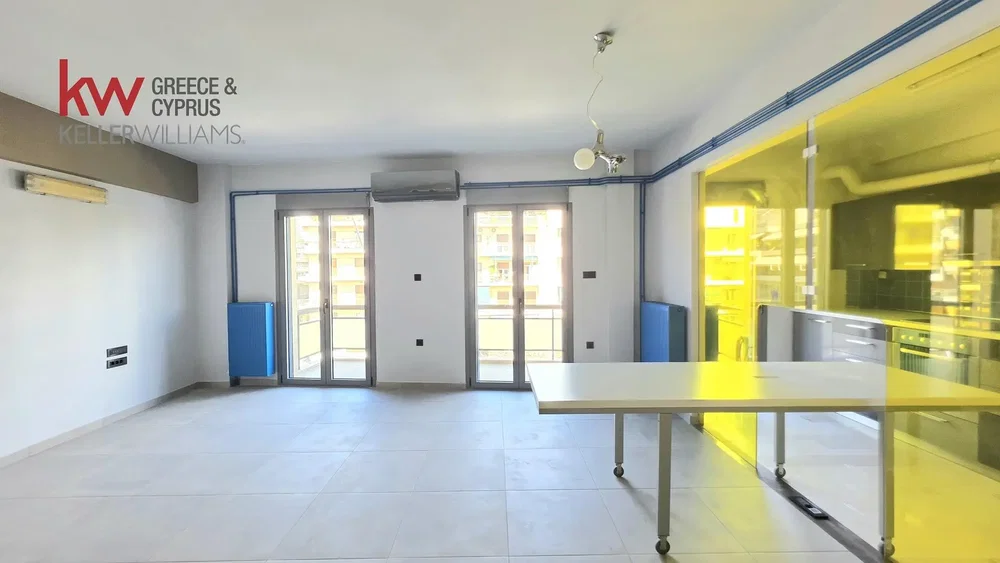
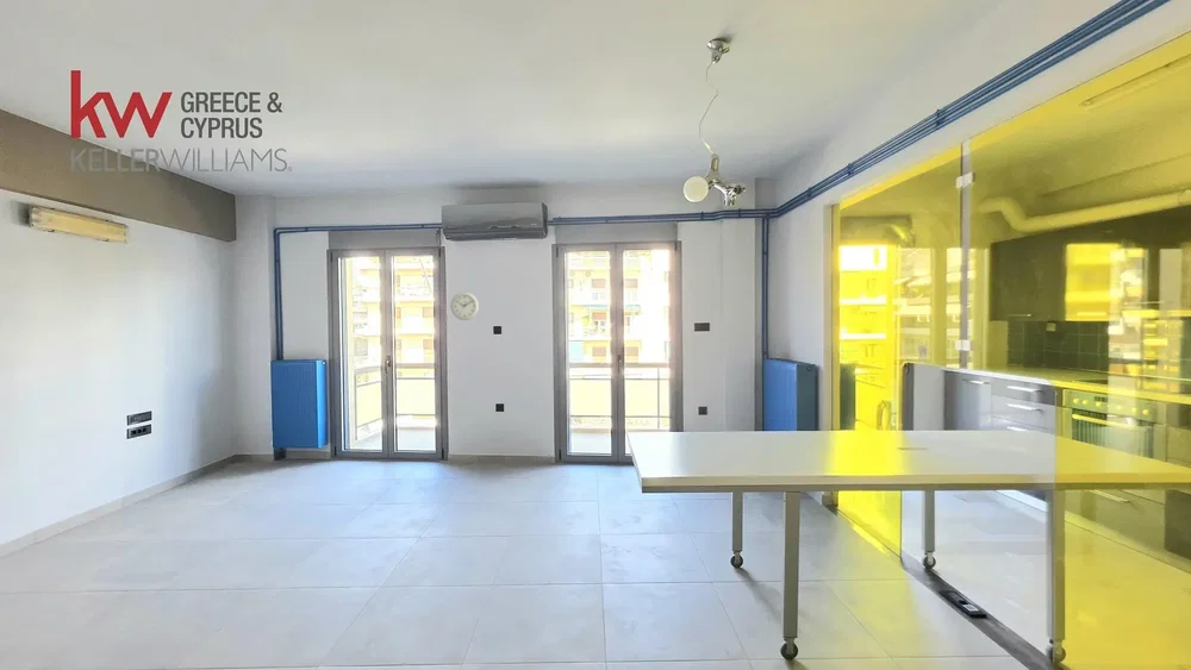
+ wall clock [450,292,480,321]
